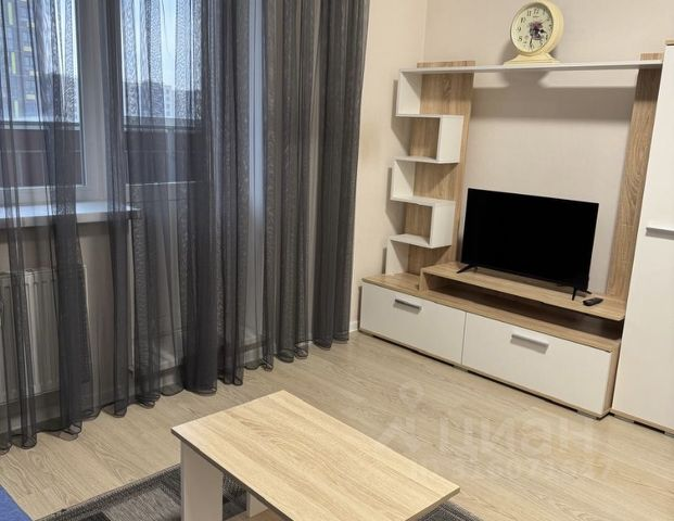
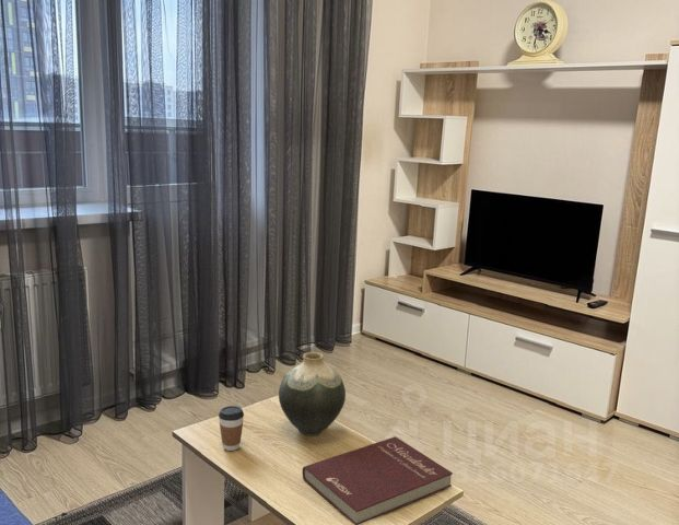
+ coffee cup [218,405,245,452]
+ vase [278,351,347,436]
+ book [302,435,454,525]
